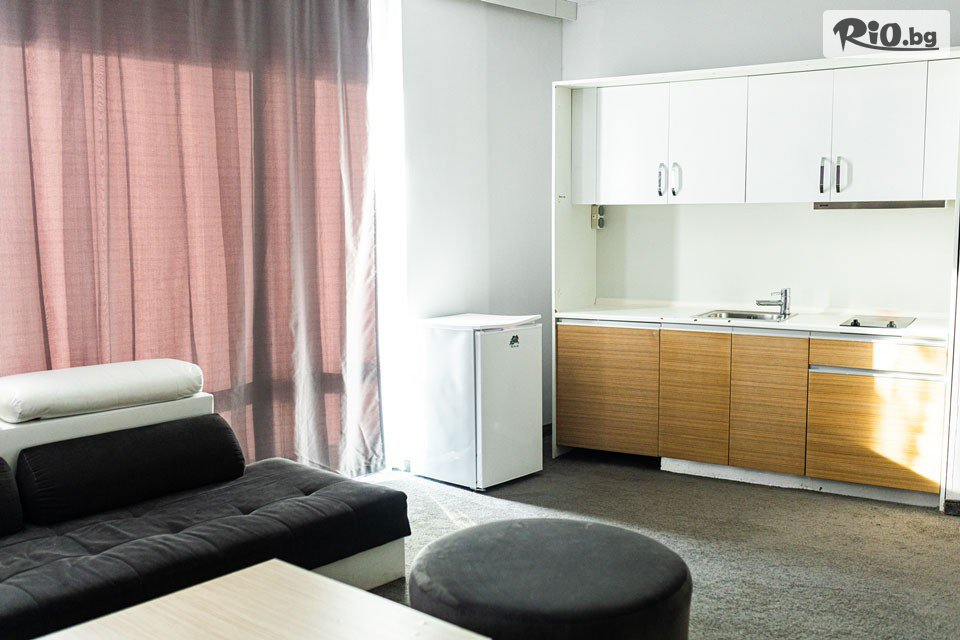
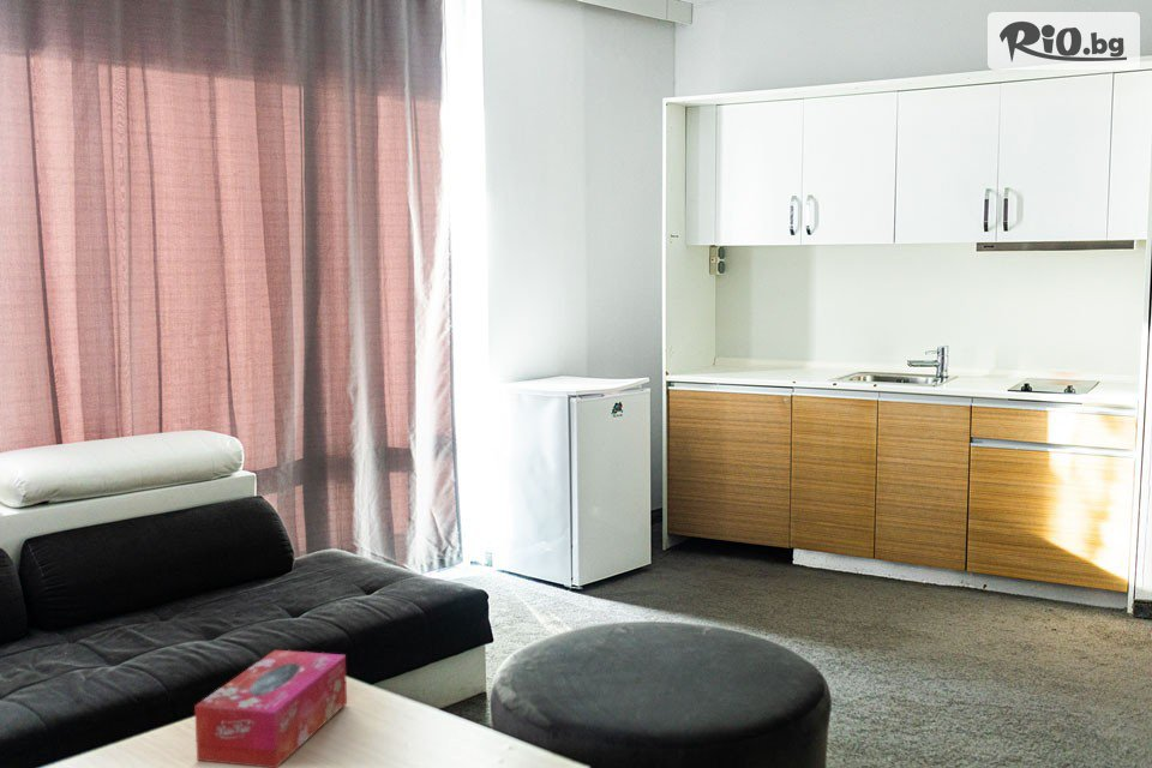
+ tissue box [193,649,348,768]
